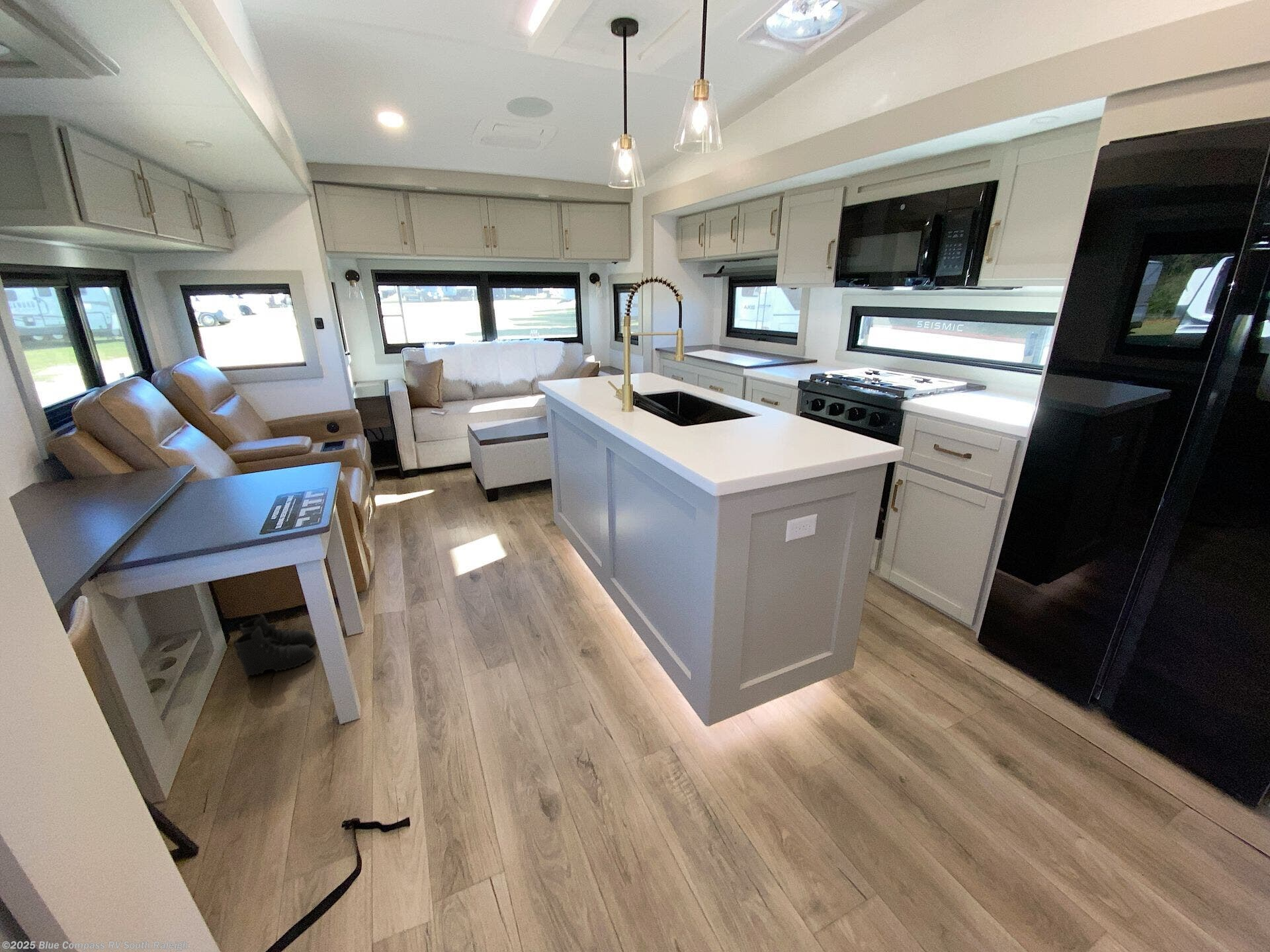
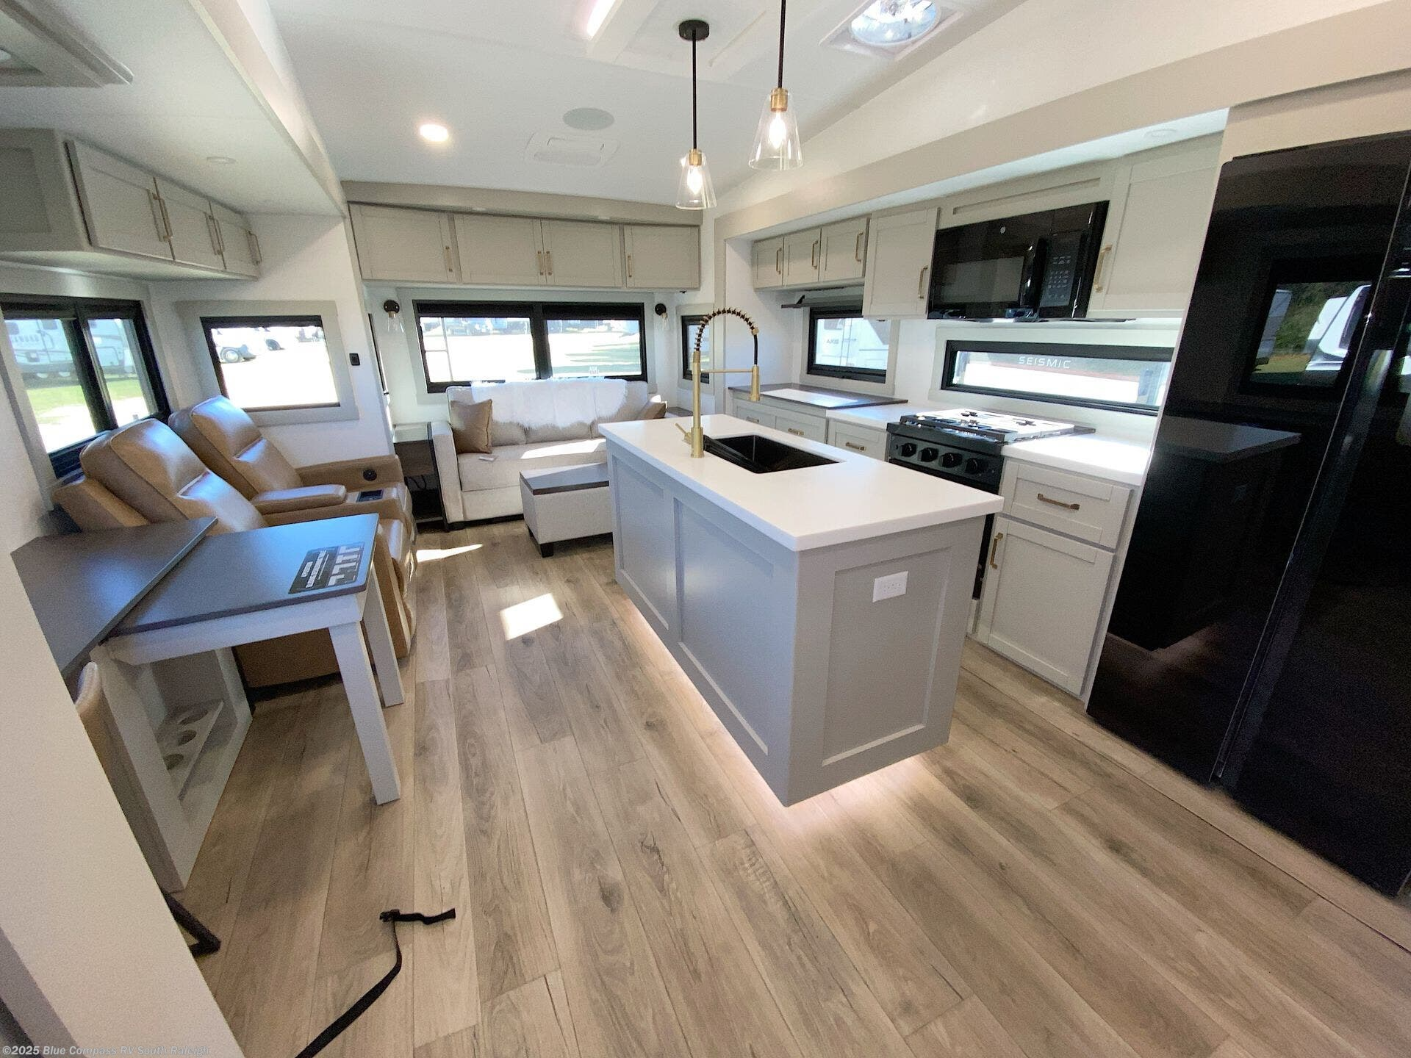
- boots [233,614,316,676]
